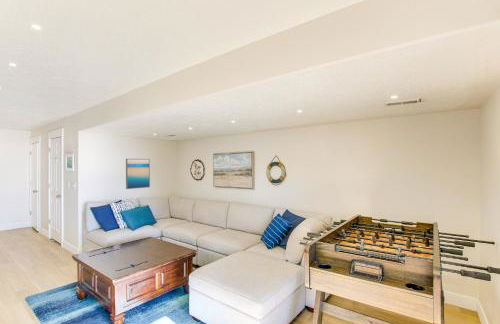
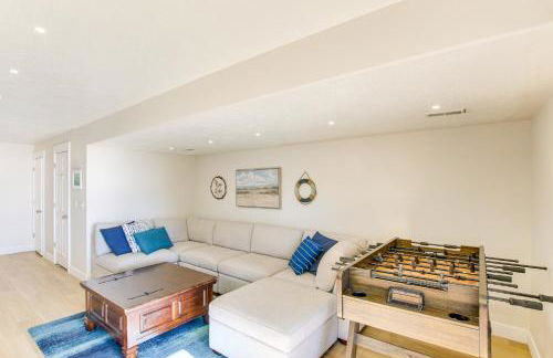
- wall art [125,158,151,190]
